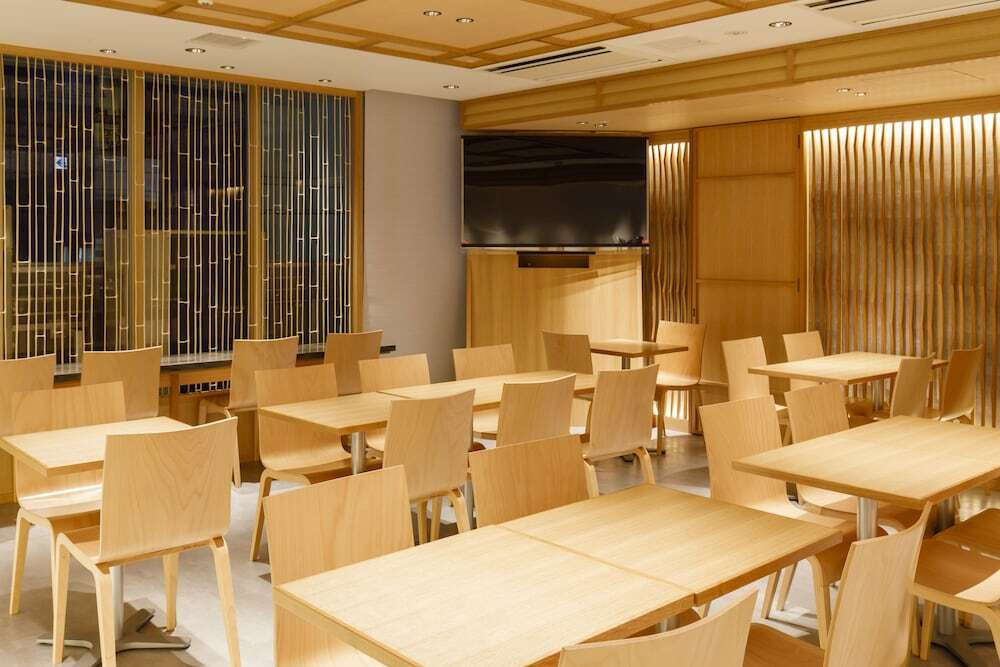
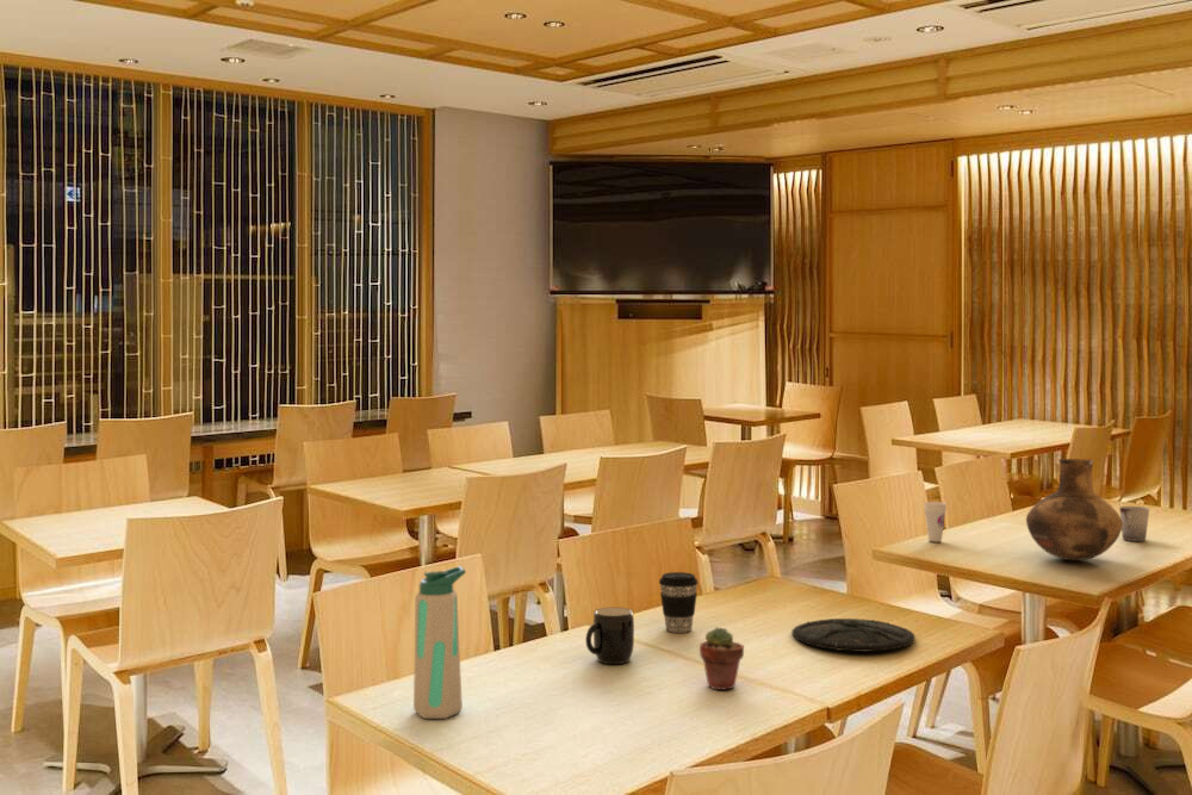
+ potted succulent [699,626,745,691]
+ coffee cup [658,571,699,634]
+ vase [1025,458,1123,561]
+ plate [791,617,917,653]
+ mug [584,607,635,665]
+ cup [923,501,948,544]
+ water bottle [412,565,467,720]
+ cup [1118,505,1150,542]
